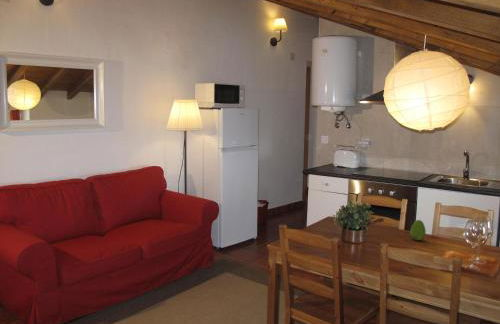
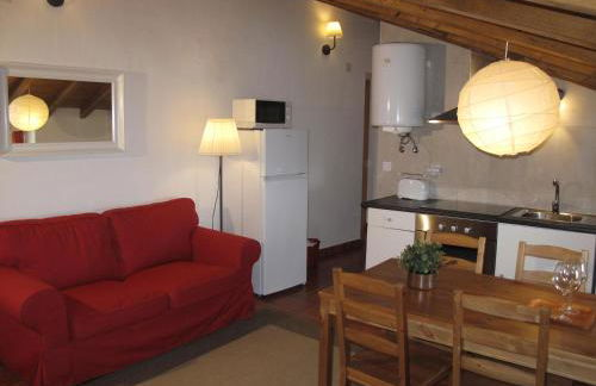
- fruit [409,219,427,241]
